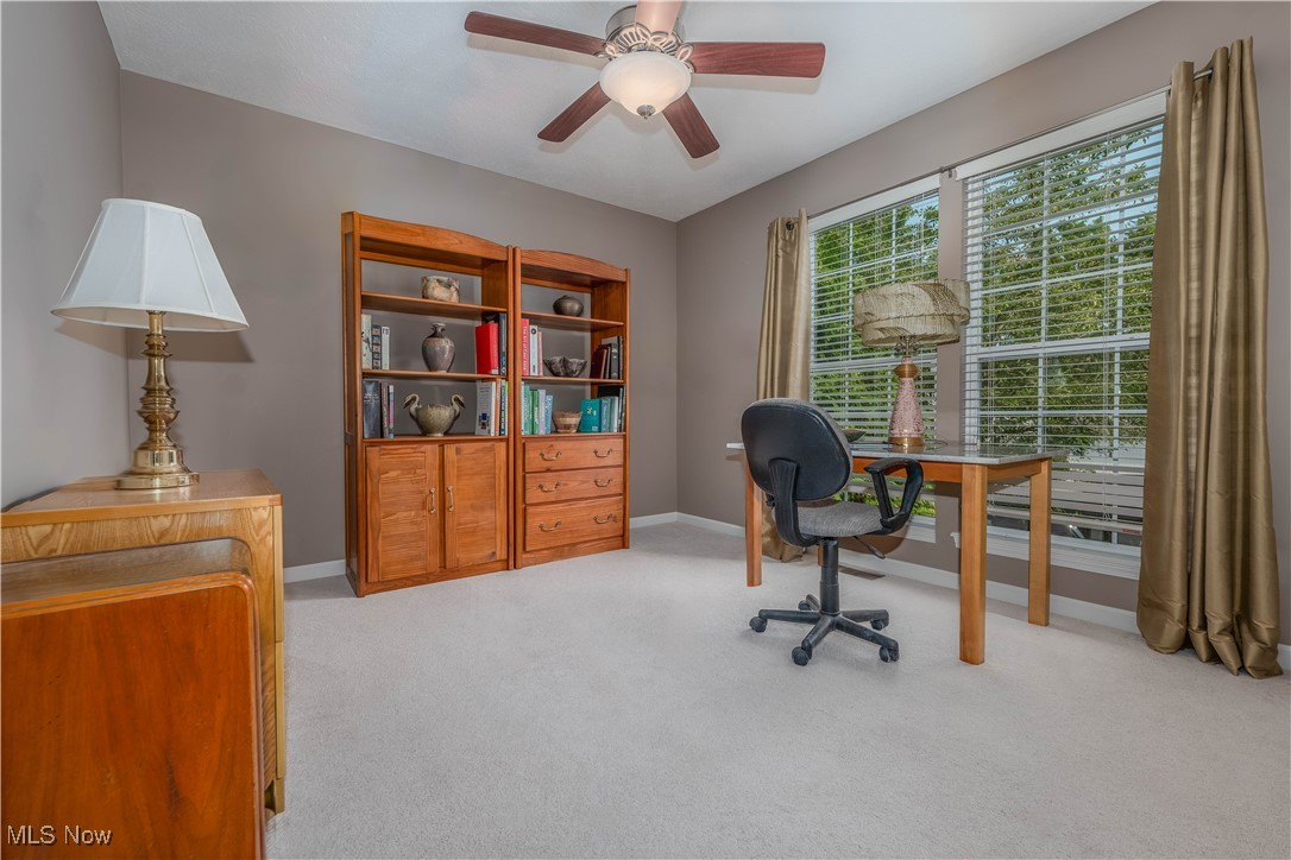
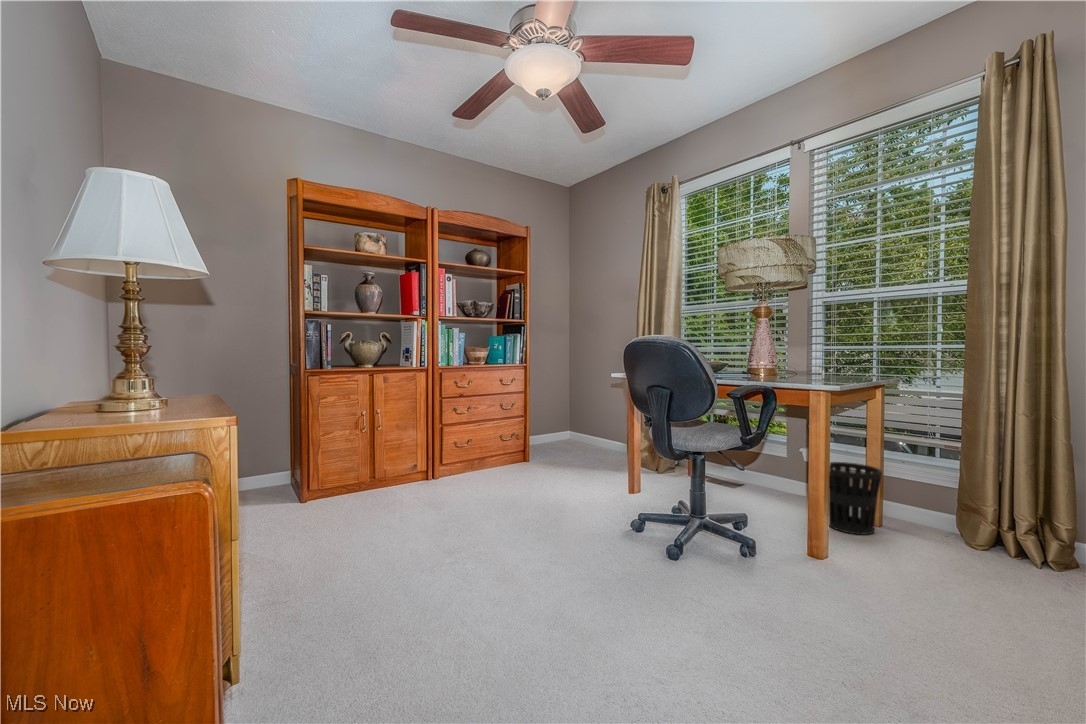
+ wastebasket [828,461,883,536]
